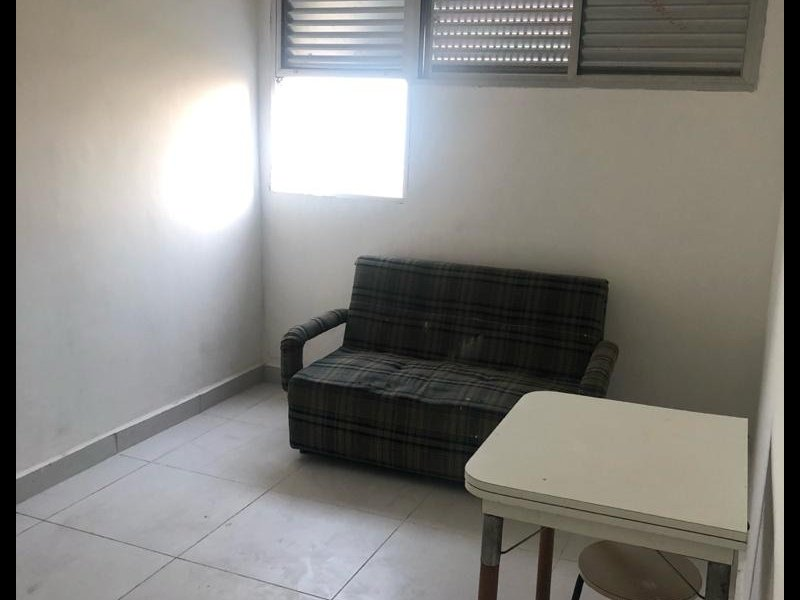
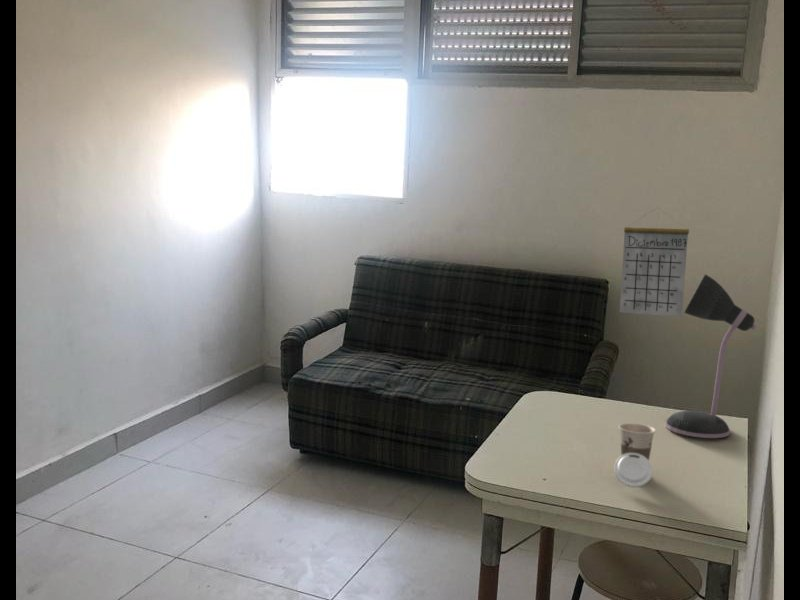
+ cup [613,422,657,488]
+ calendar [619,207,690,318]
+ desk lamp [664,273,757,439]
